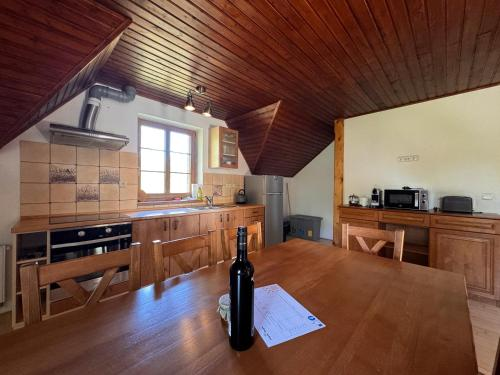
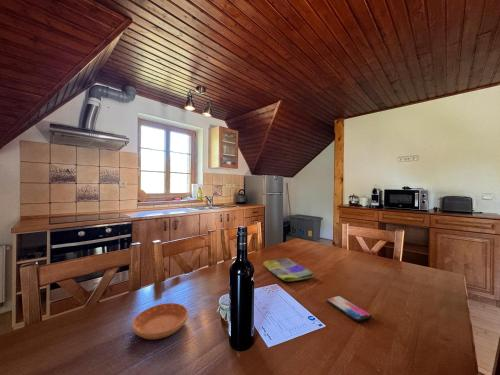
+ smartphone [325,295,373,322]
+ saucer [131,302,189,340]
+ dish towel [262,257,315,282]
